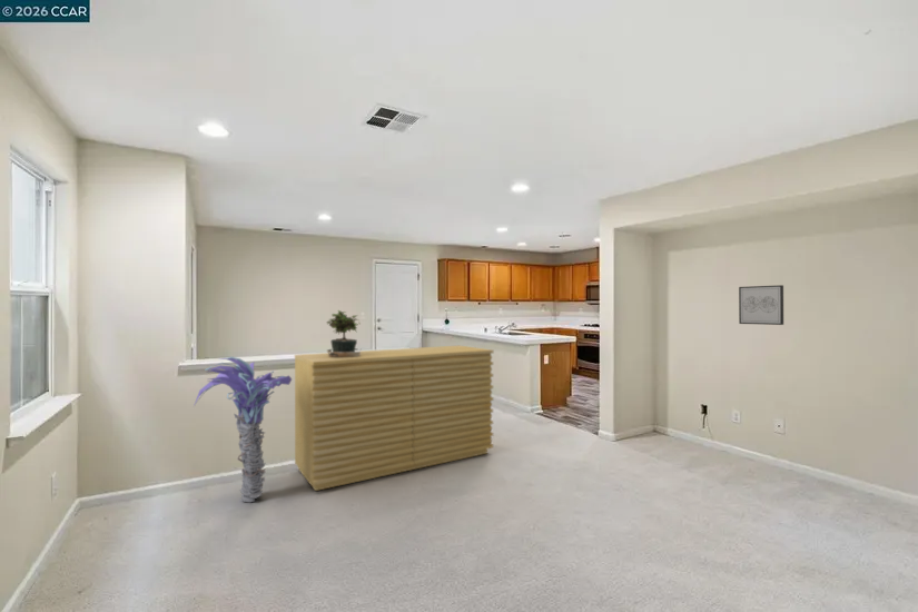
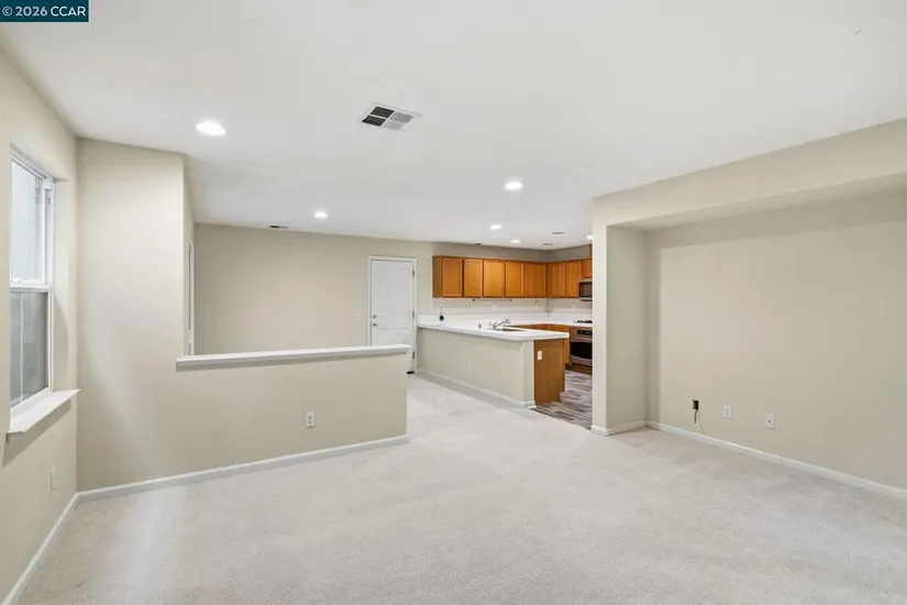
- sideboard [294,345,495,492]
- palm tree [193,356,293,503]
- wall art [738,284,784,326]
- potted plant [325,309,363,357]
